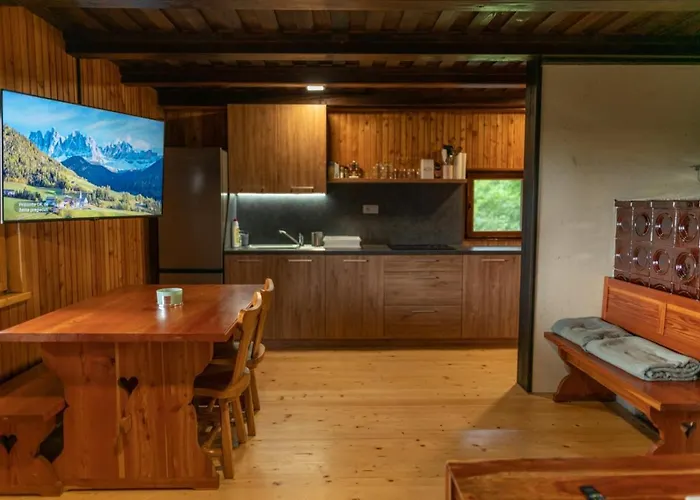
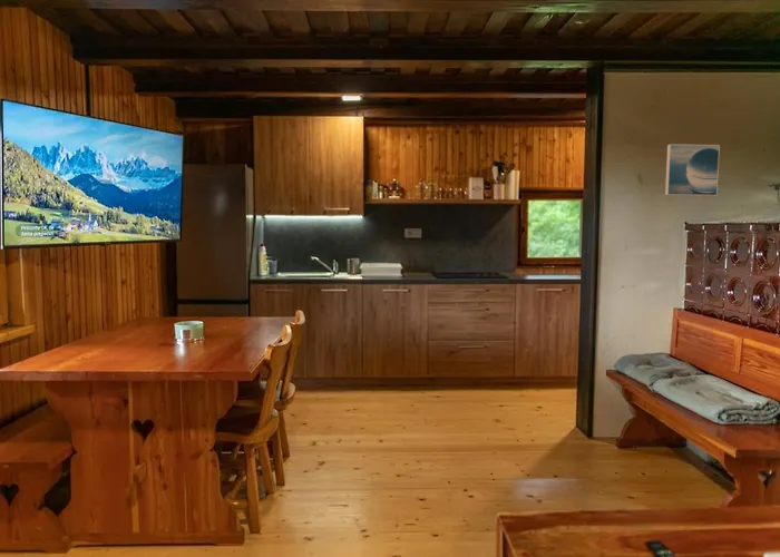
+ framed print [664,144,721,197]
